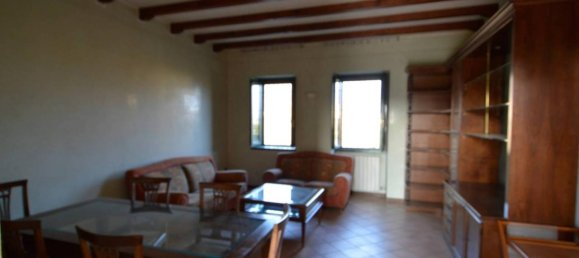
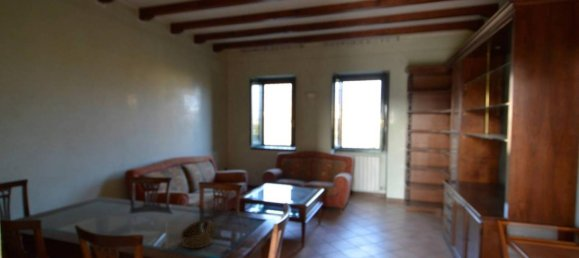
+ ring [178,219,217,250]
